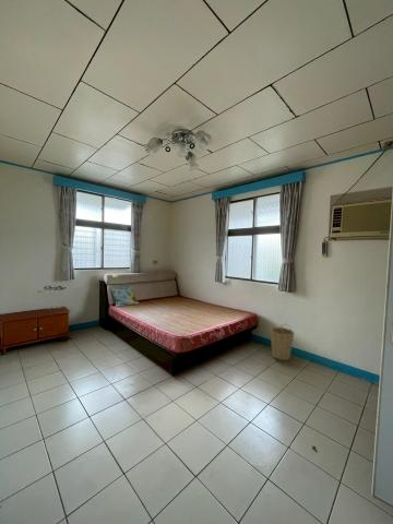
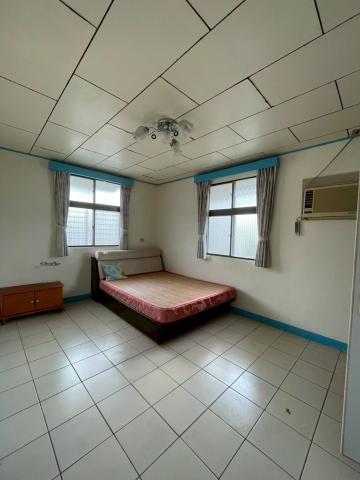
- basket [270,323,295,361]
